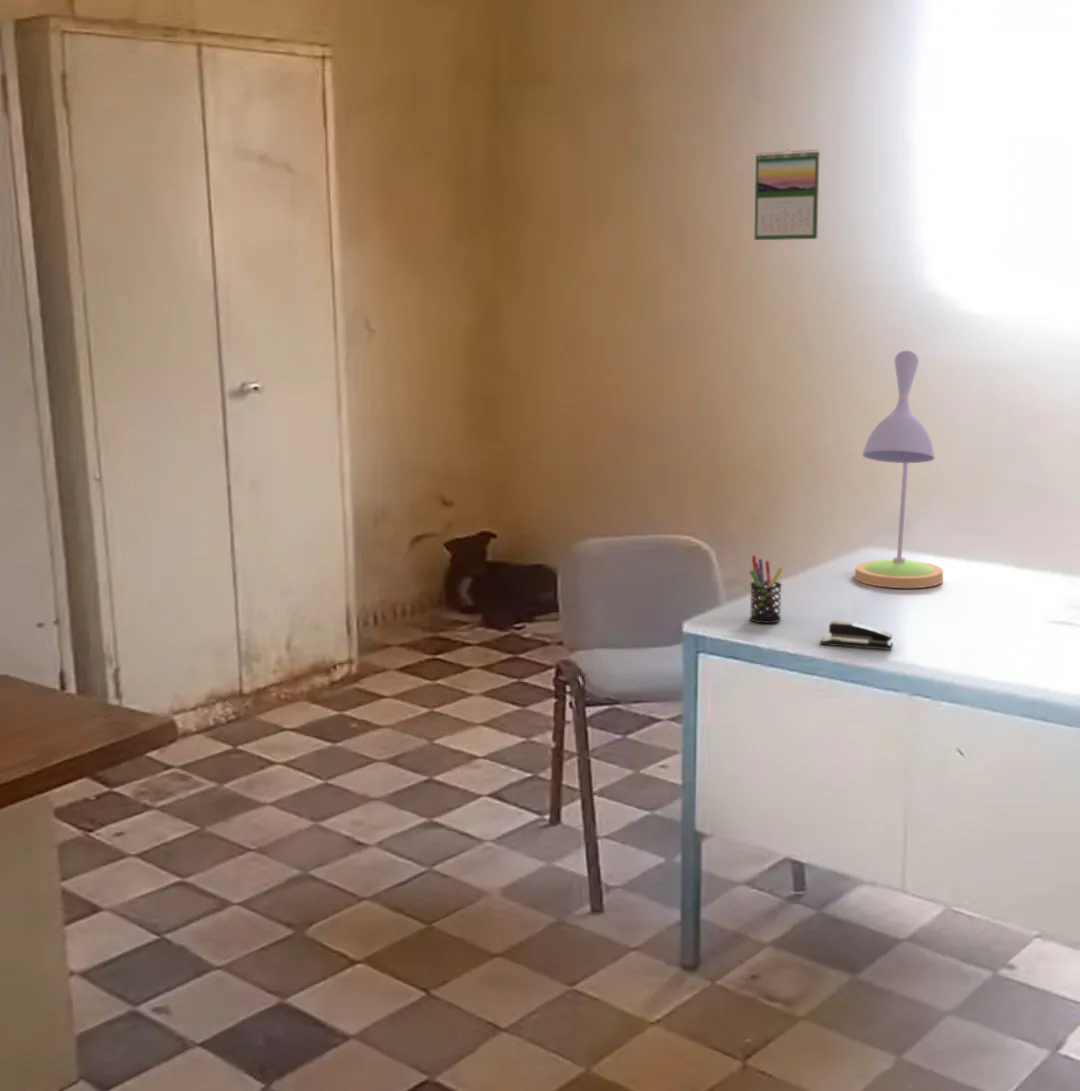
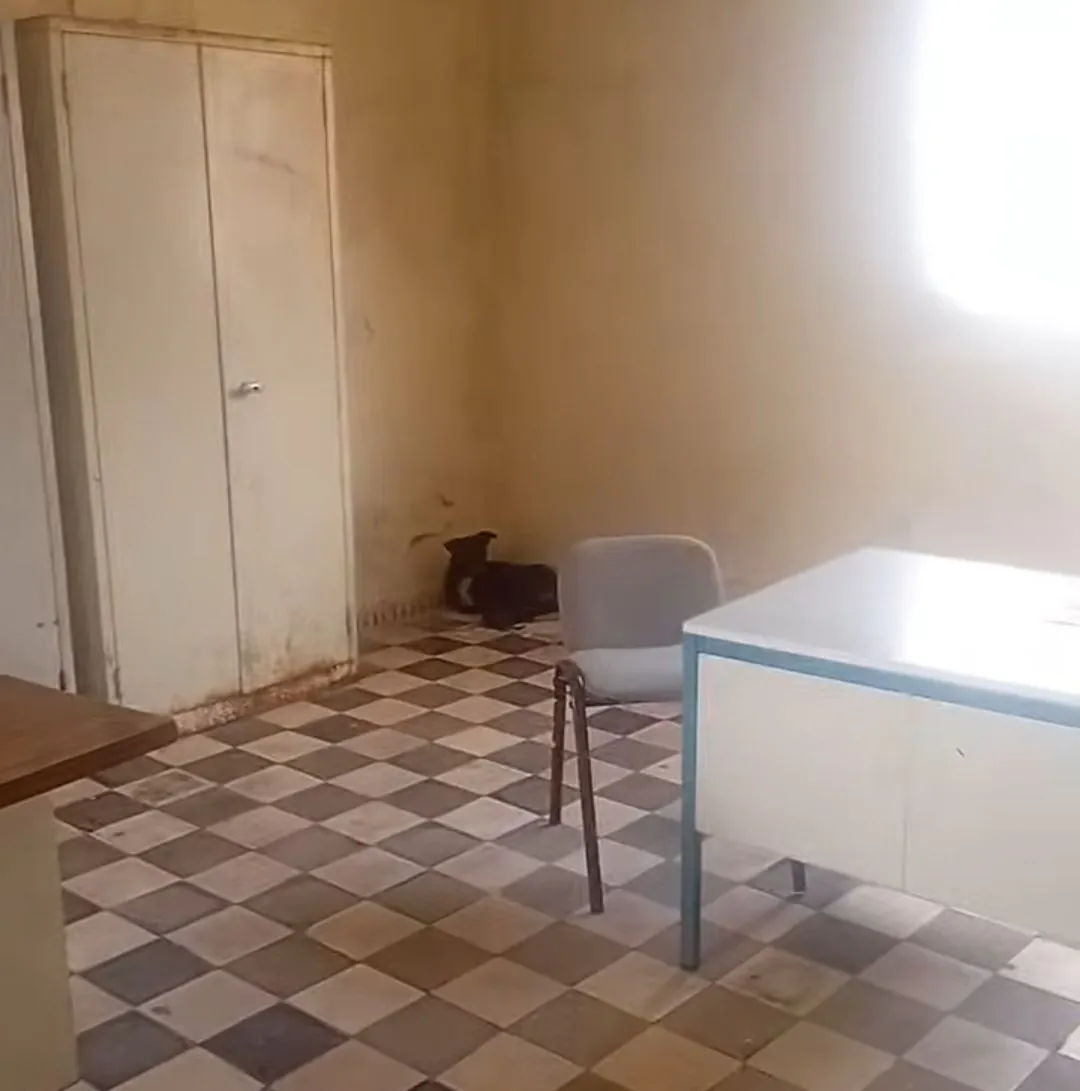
- pen holder [749,555,784,624]
- desk lamp [854,350,944,589]
- calendar [754,148,821,241]
- stapler [819,620,894,651]
